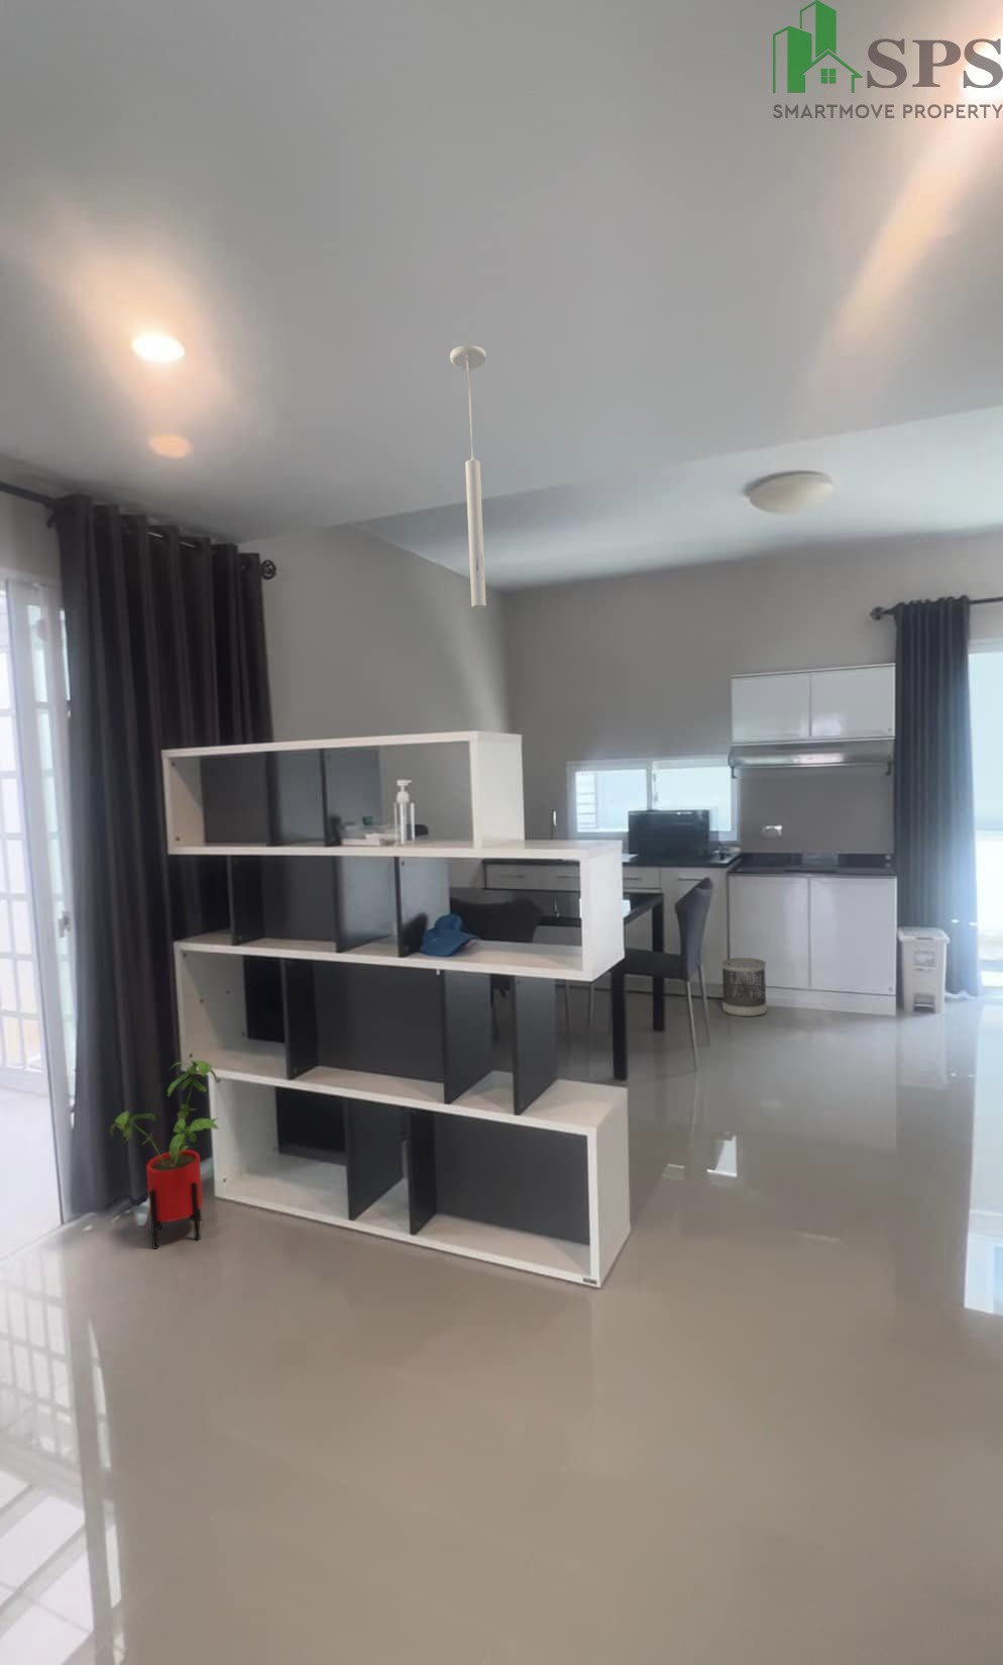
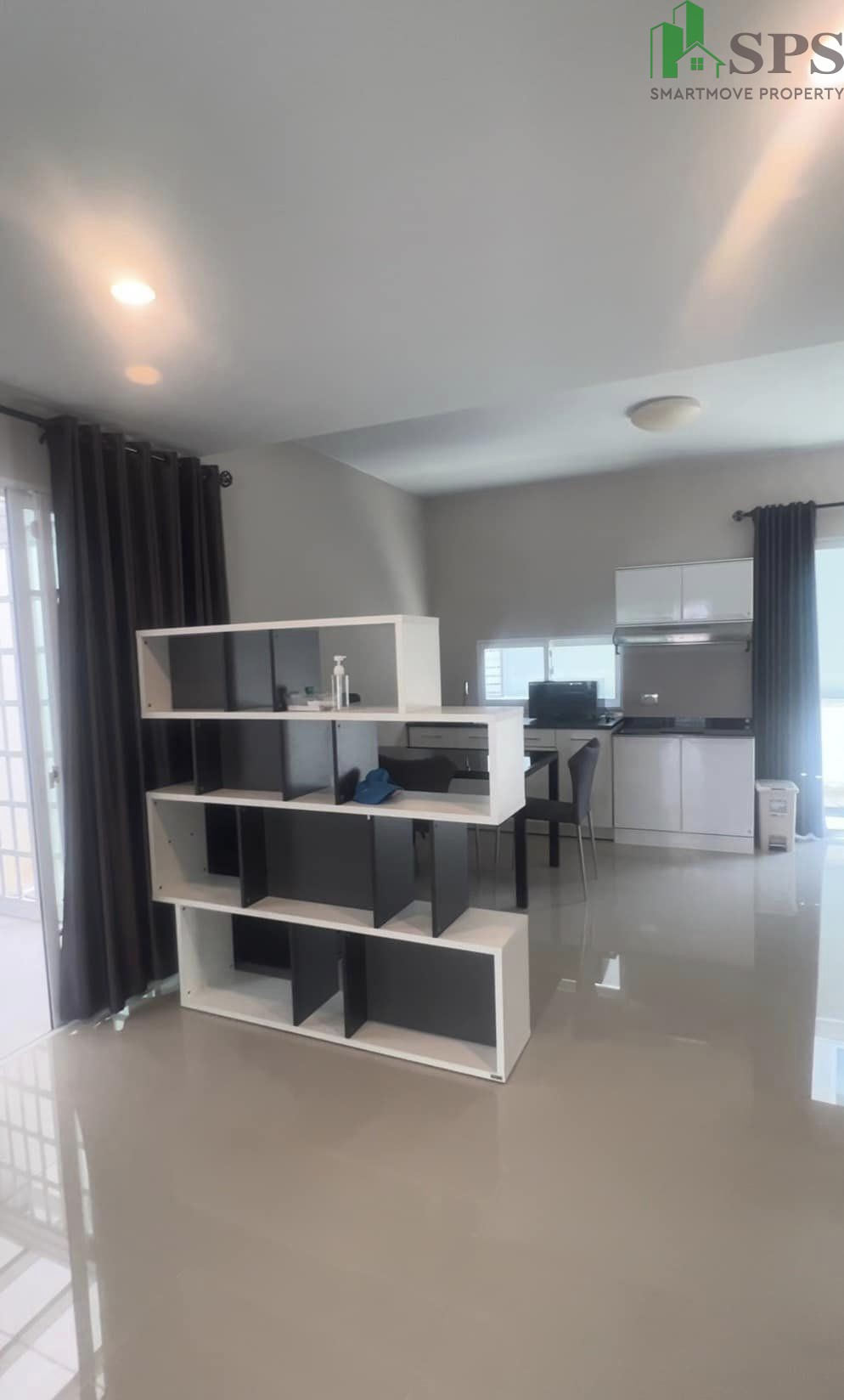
- ceiling light [449,345,487,609]
- wastebasket [720,956,768,1017]
- house plant [109,1060,220,1250]
